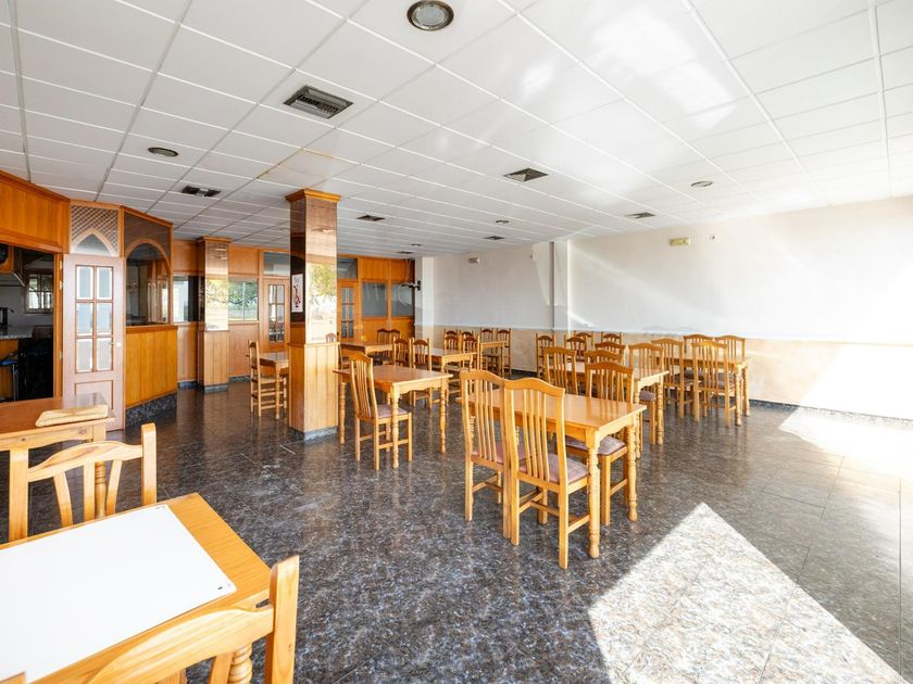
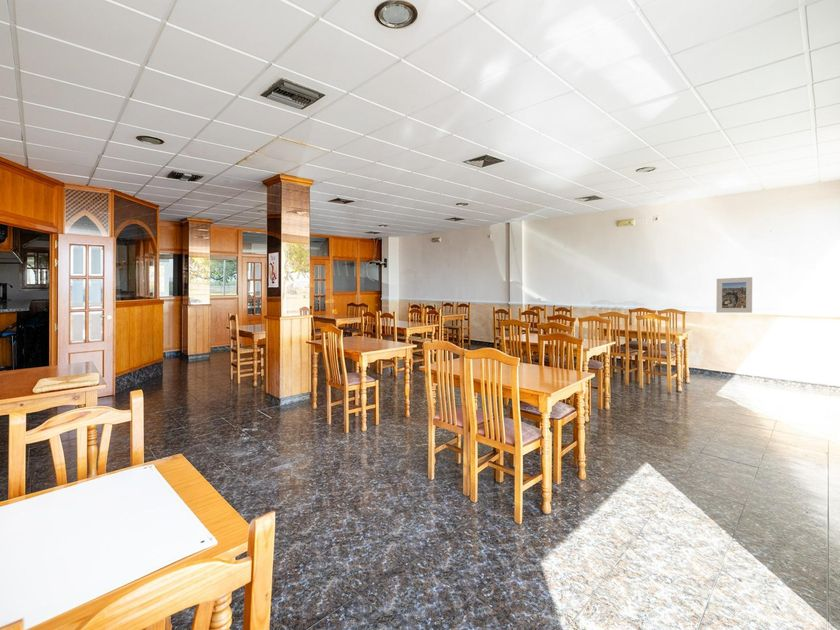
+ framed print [715,276,753,314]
